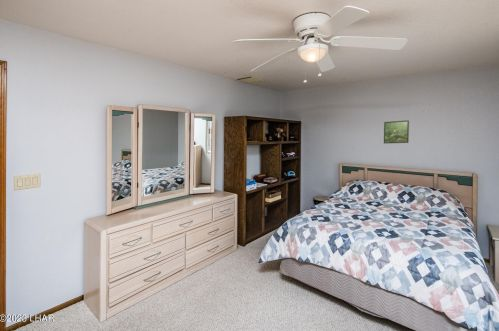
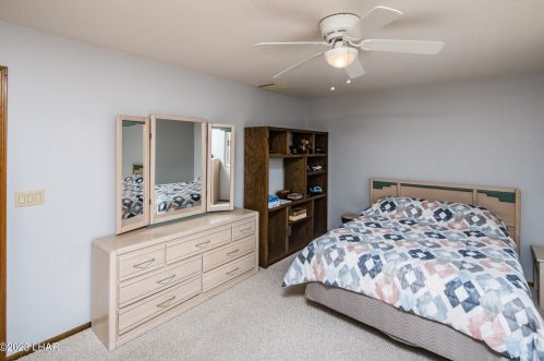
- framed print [383,119,410,144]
